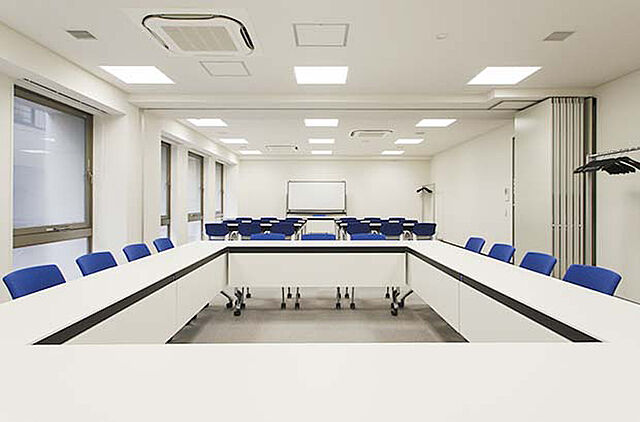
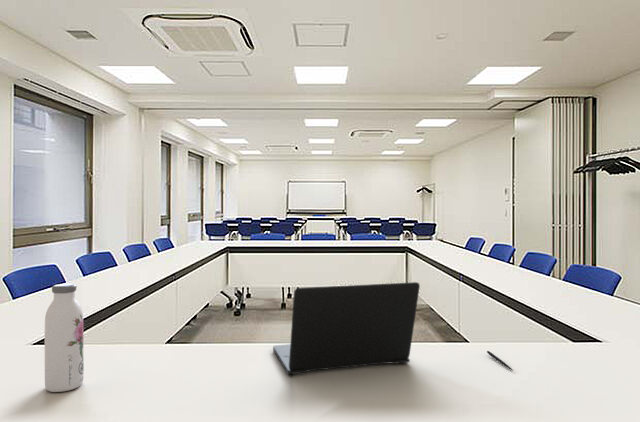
+ water bottle [44,283,85,393]
+ pen [486,350,513,371]
+ laptop [272,281,421,375]
